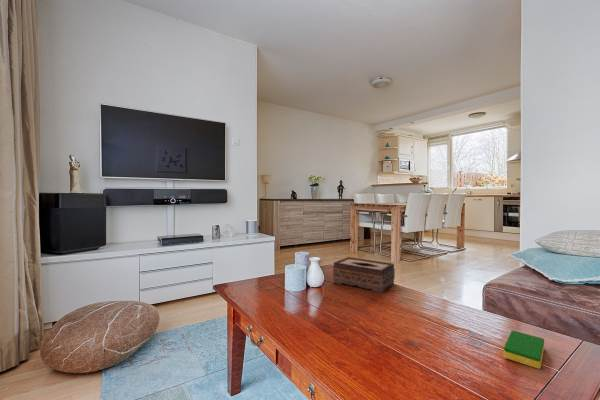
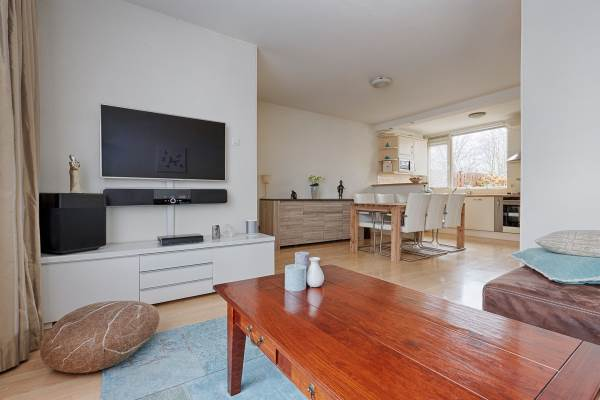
- dish sponge [503,330,545,370]
- tissue box [332,256,396,294]
